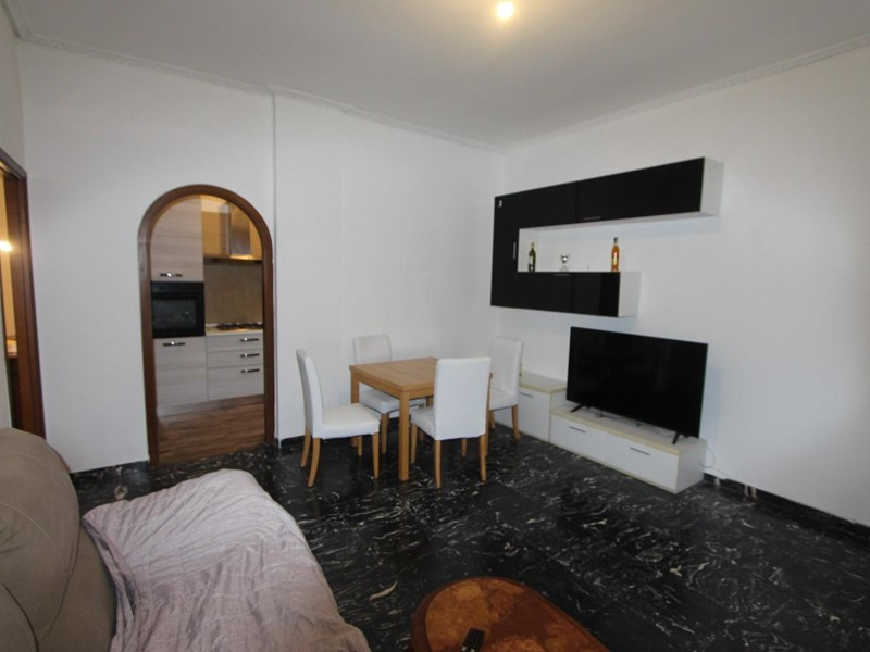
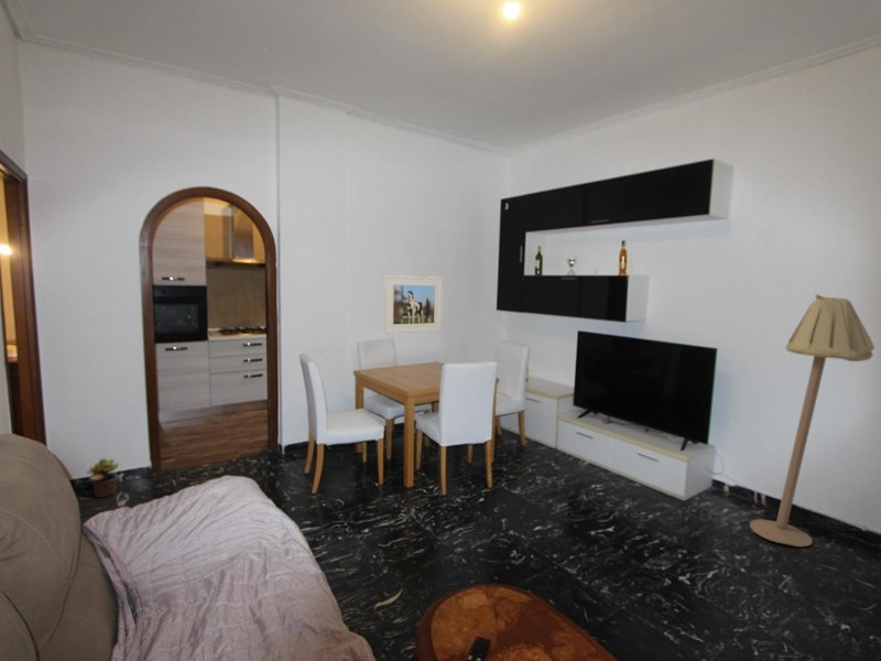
+ floor lamp [749,293,875,548]
+ potted plant [85,457,120,499]
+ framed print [383,274,444,335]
